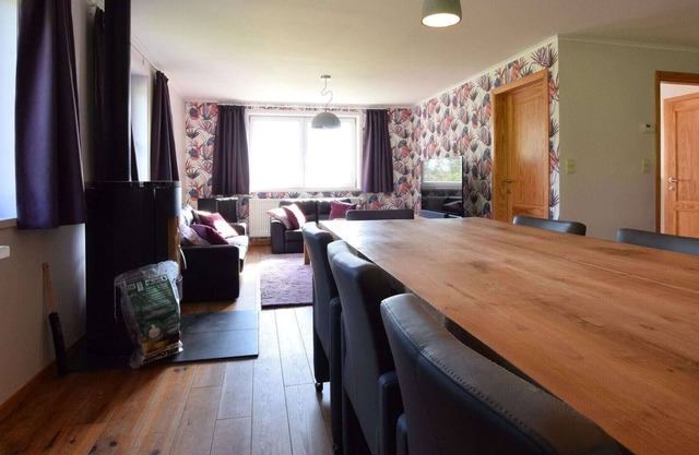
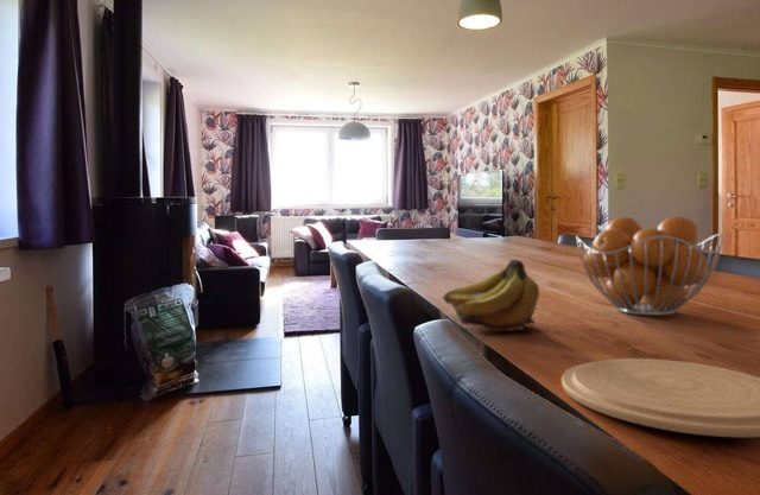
+ fruit basket [575,215,724,317]
+ plate [560,357,760,438]
+ fruit [441,259,540,332]
